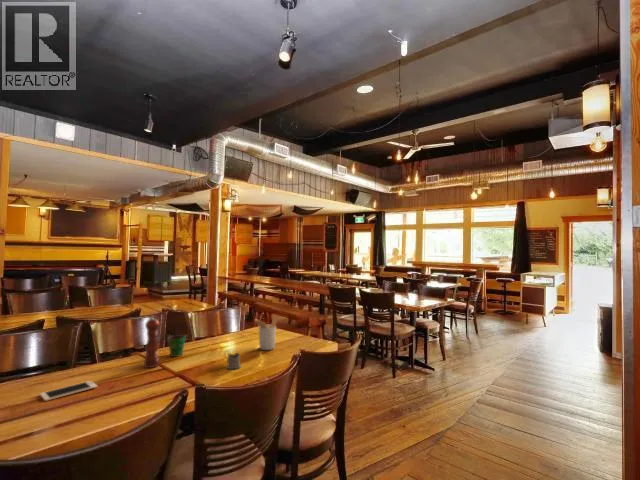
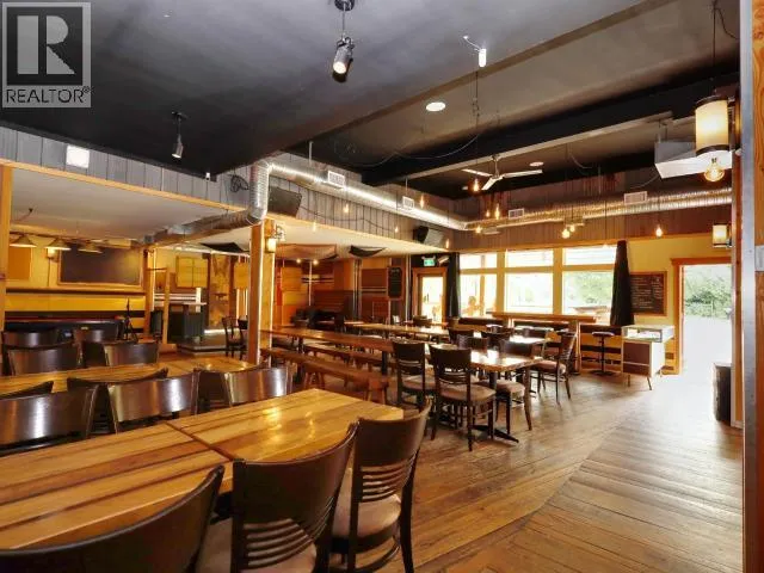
- pepper mill [143,314,161,369]
- cell phone [39,380,98,402]
- cup [165,334,187,358]
- utensil holder [253,316,279,351]
- tea glass holder [223,350,242,370]
